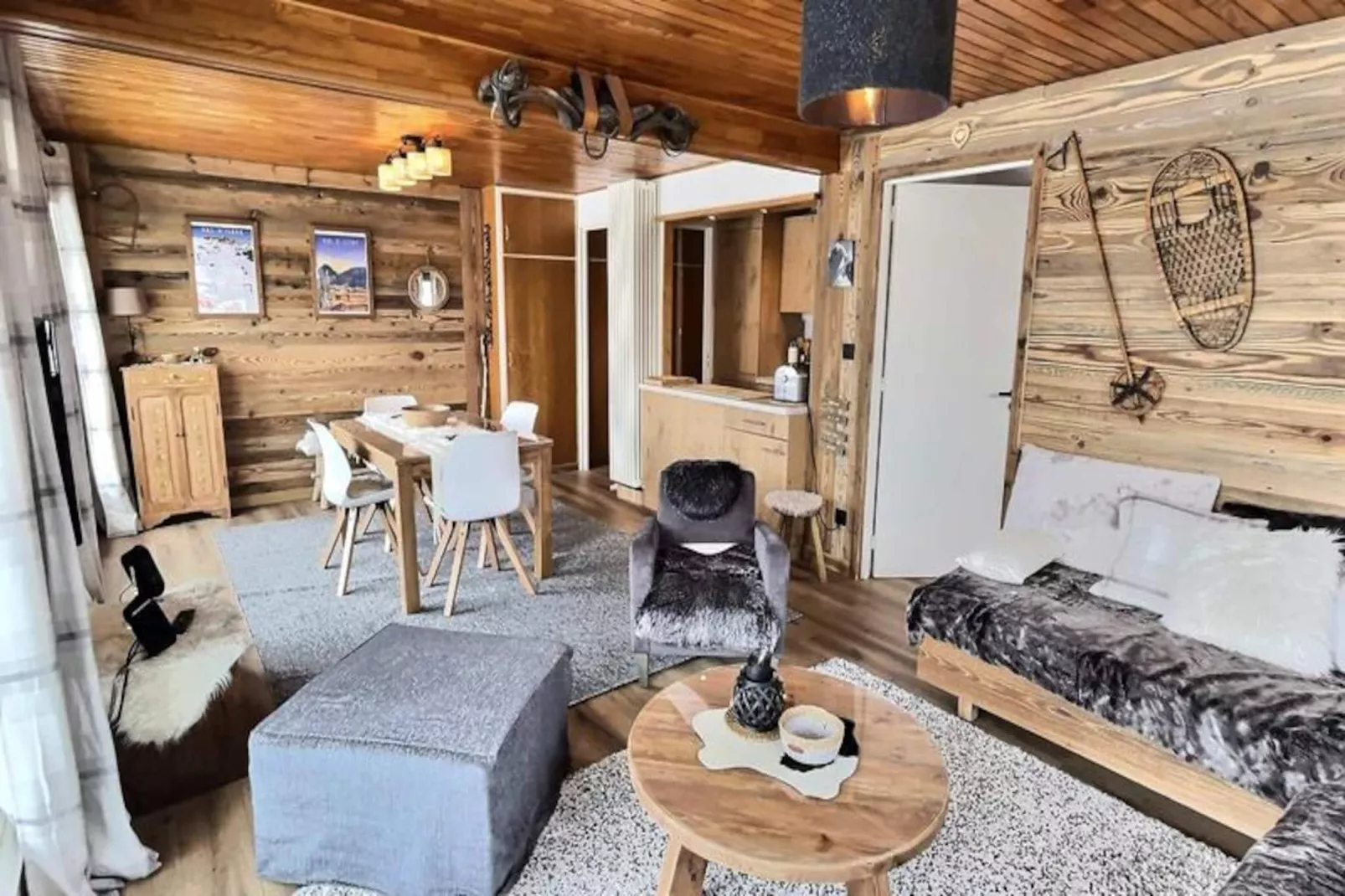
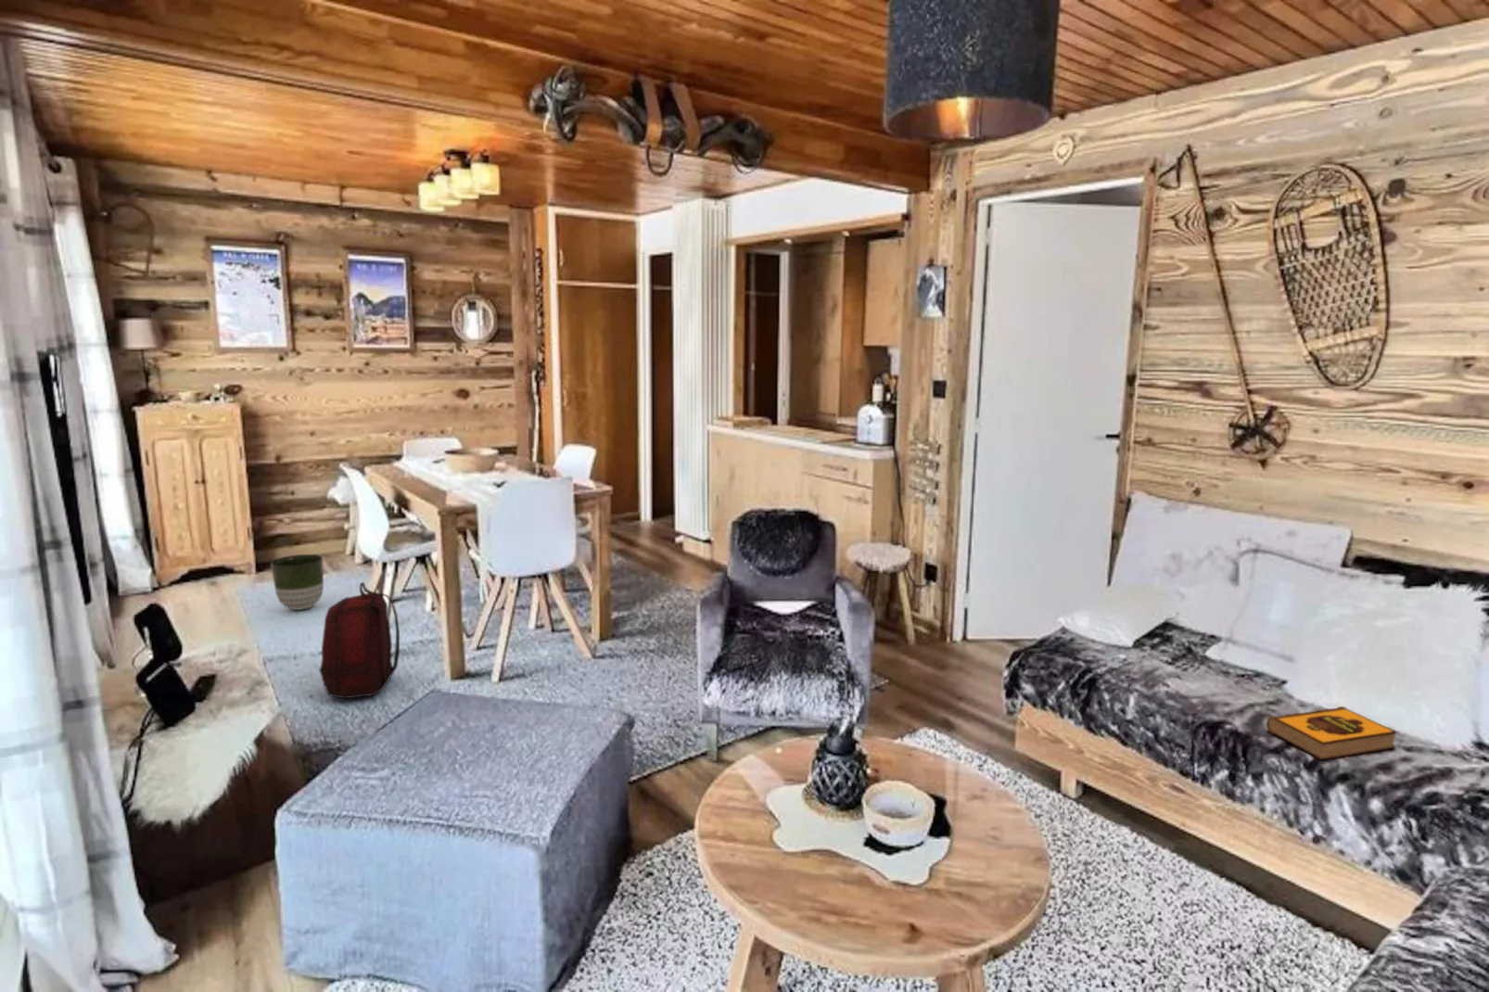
+ planter [270,554,324,611]
+ hardback book [1265,705,1399,761]
+ backpack [318,581,401,700]
